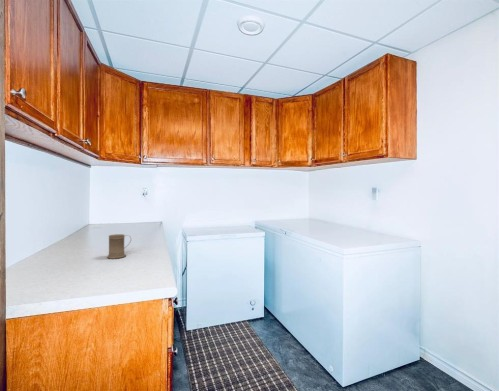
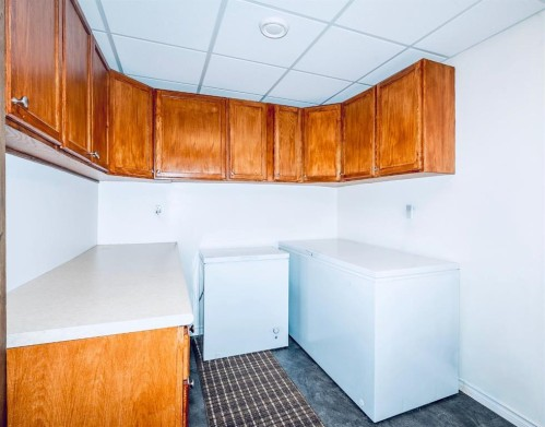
- mug [106,233,132,260]
